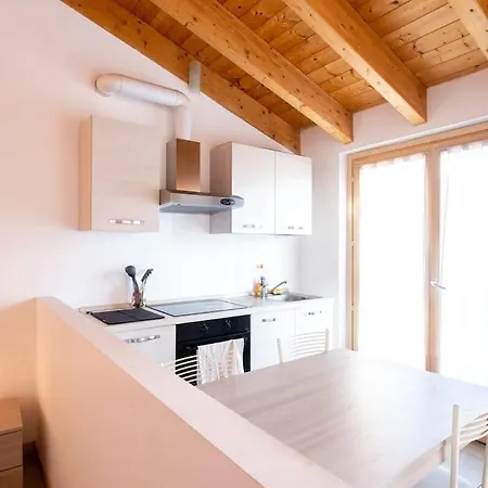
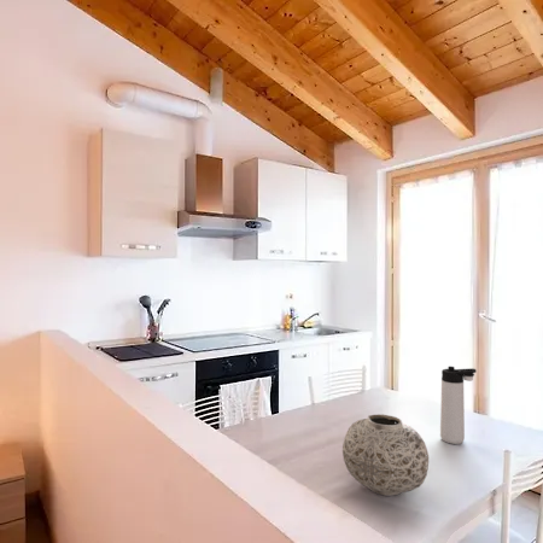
+ thermos bottle [439,366,478,445]
+ vase [341,413,430,497]
